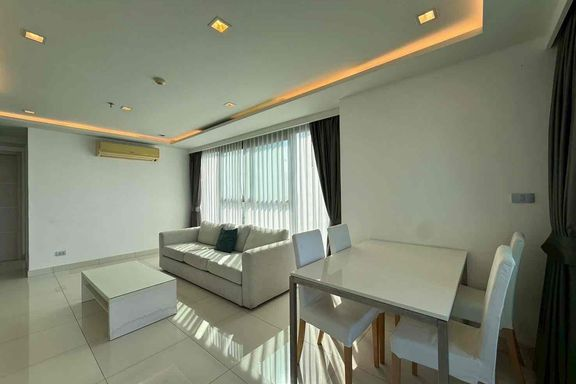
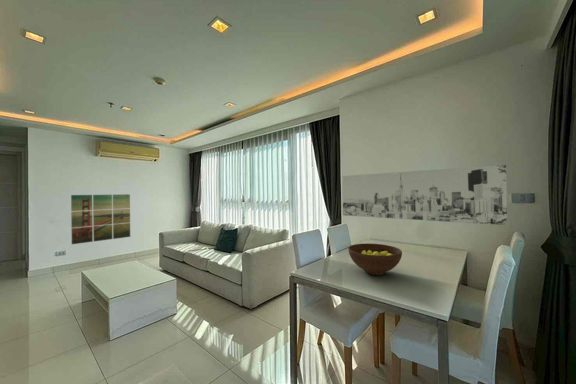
+ wall art [341,164,508,226]
+ fruit bowl [347,243,403,276]
+ wall art [70,193,131,245]
